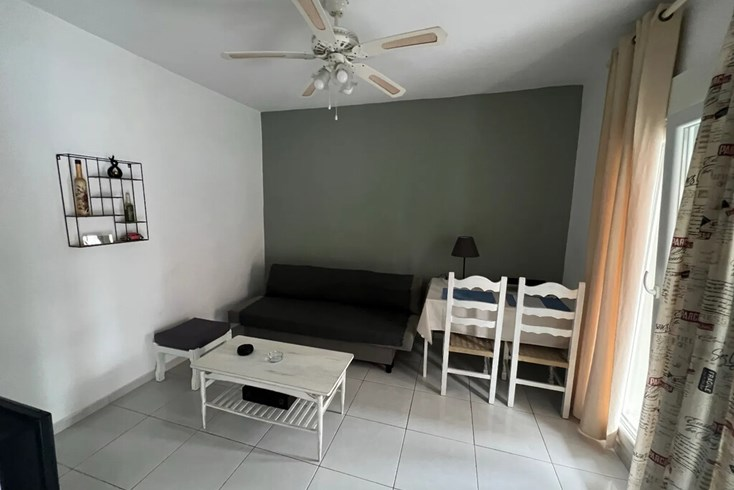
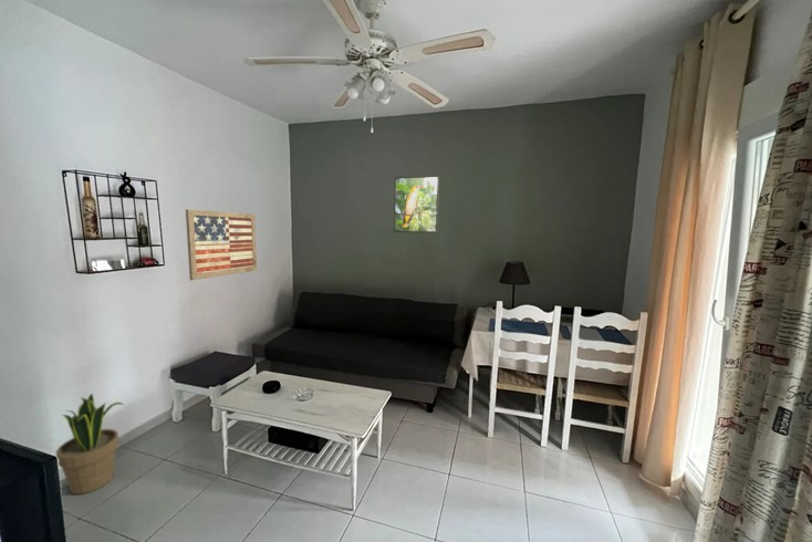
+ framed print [393,175,440,234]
+ potted plant [55,393,125,496]
+ wall art [185,208,258,281]
